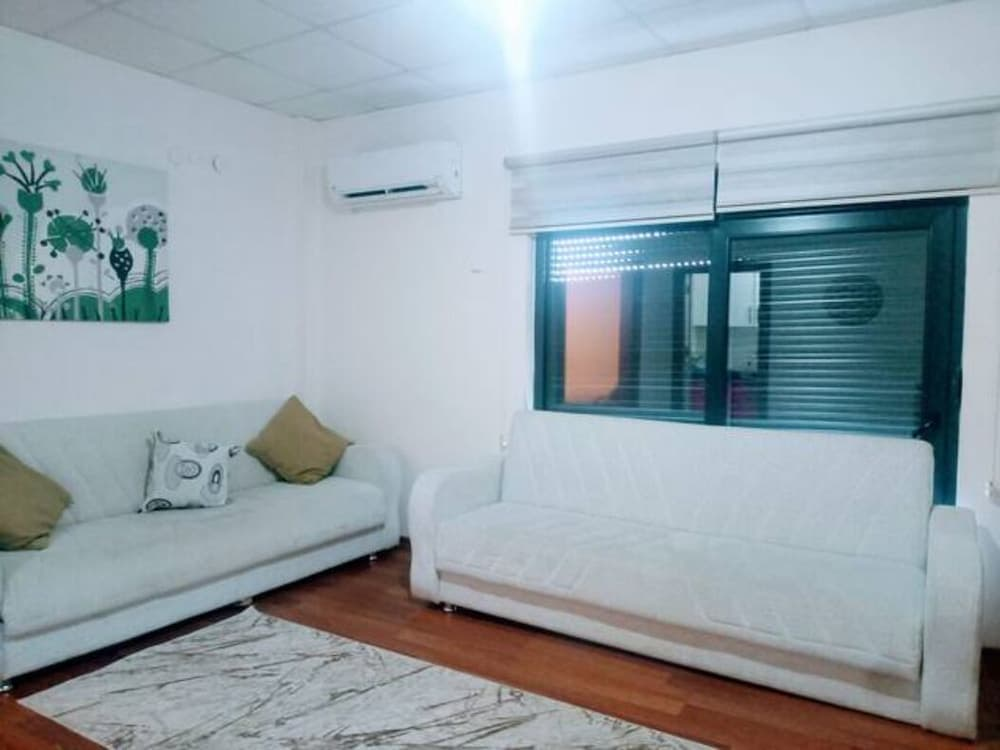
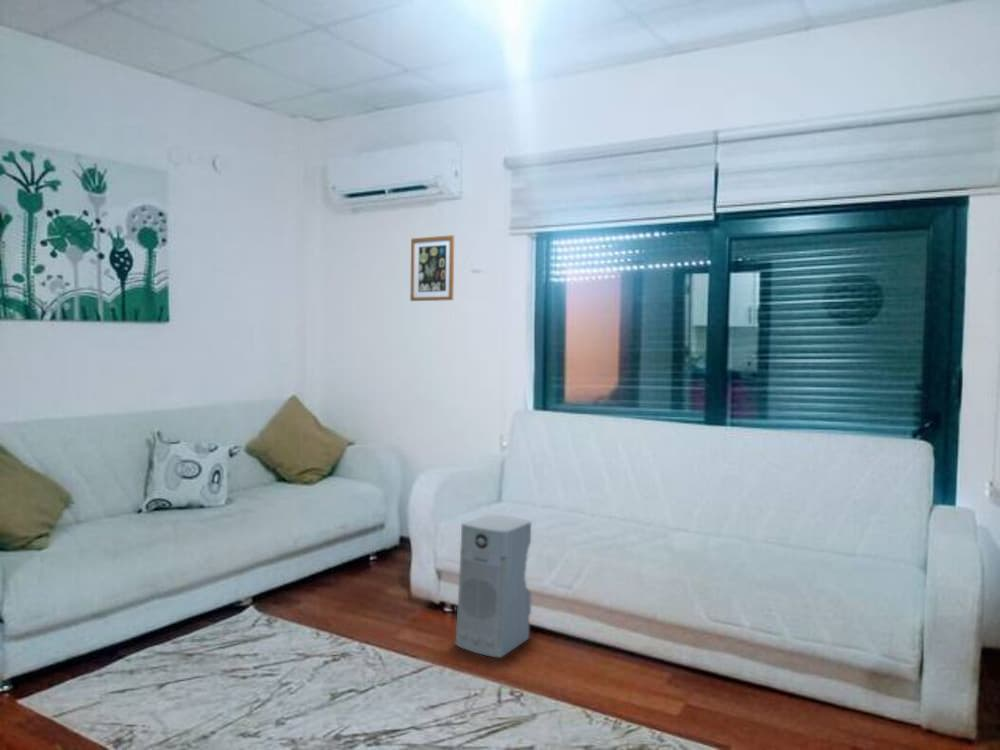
+ air purifier [455,513,533,659]
+ wall art [409,234,455,302]
